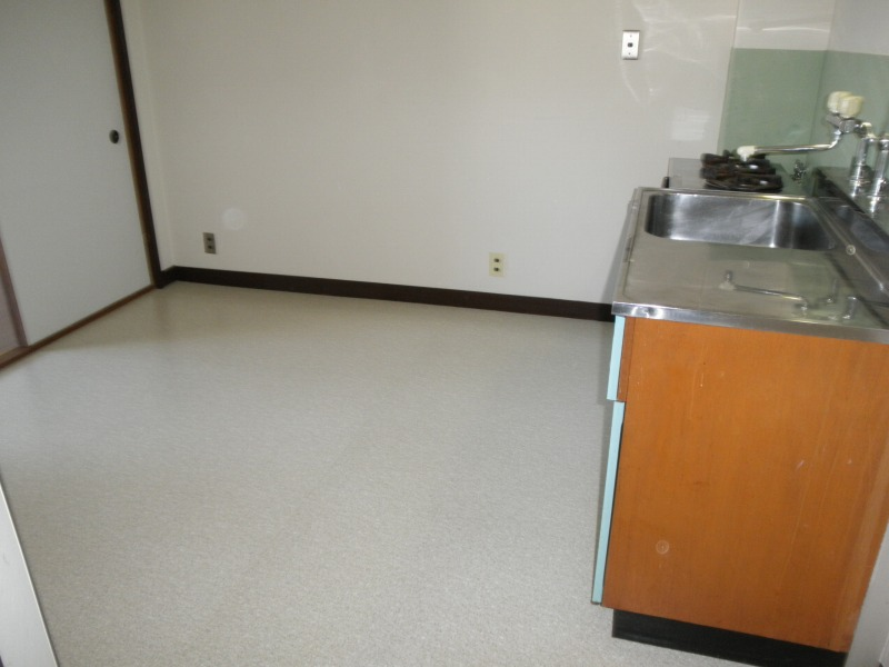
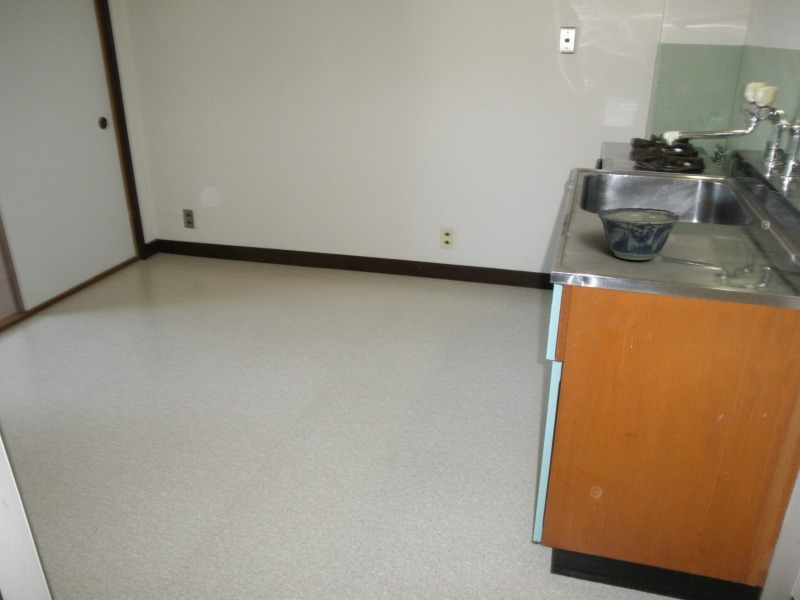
+ bowl [597,207,681,261]
